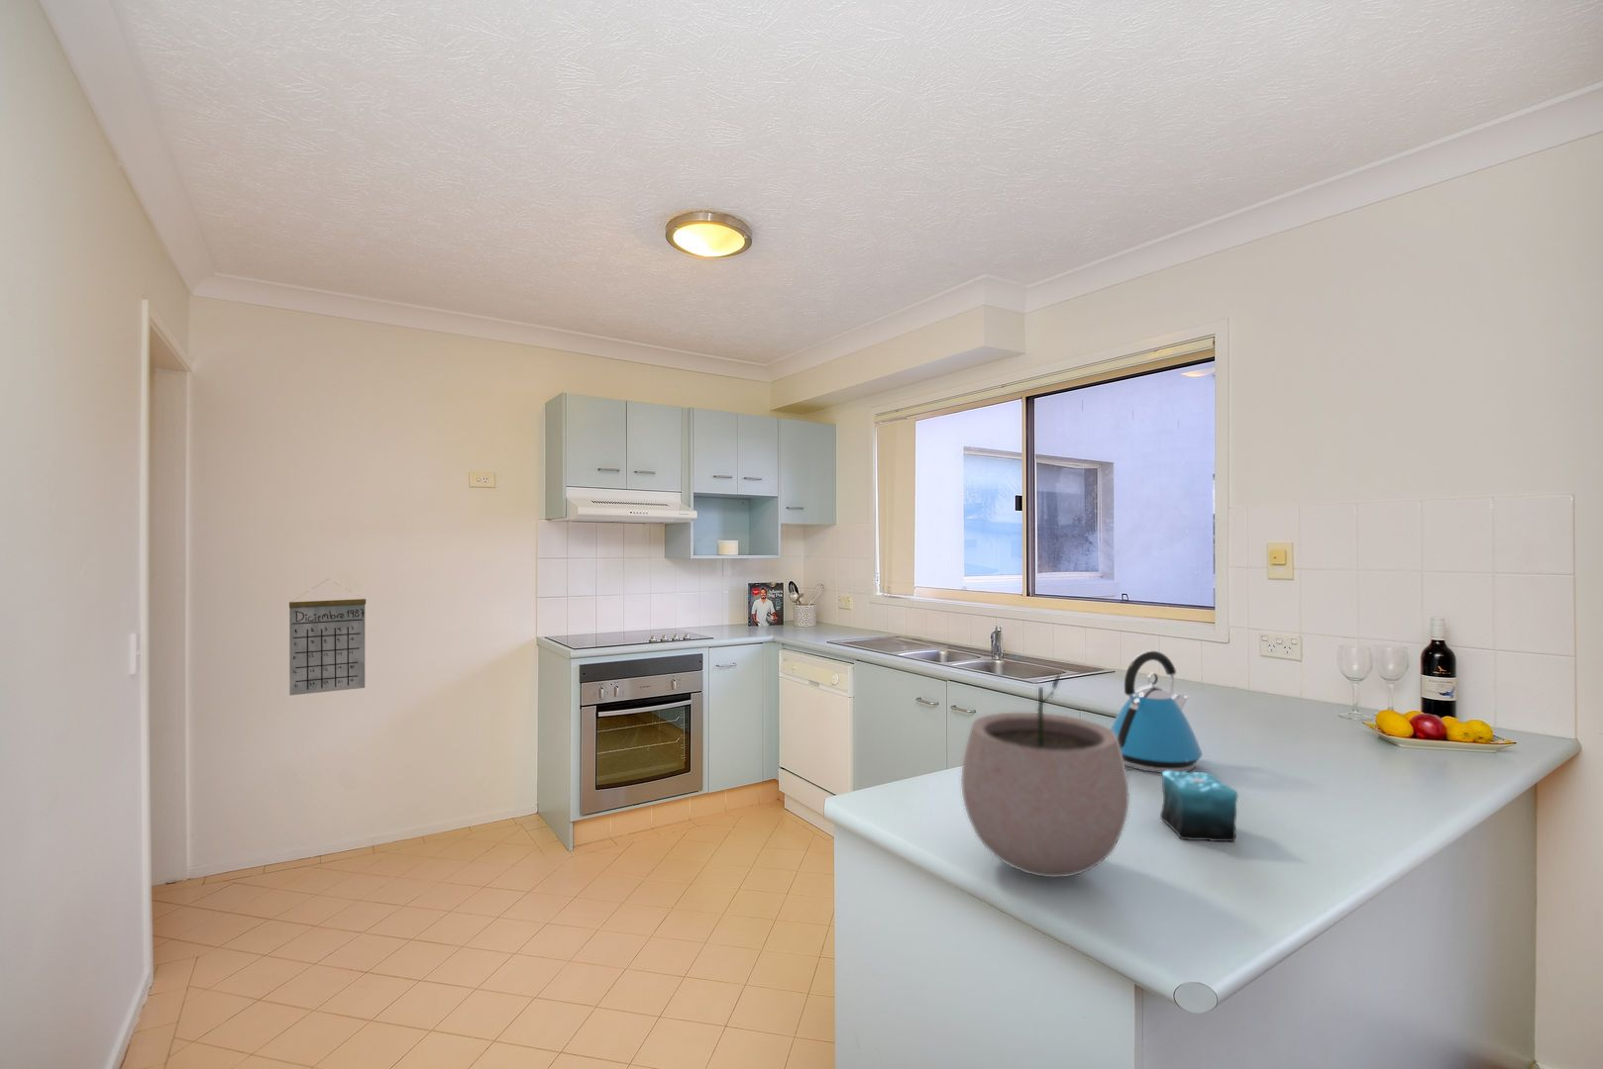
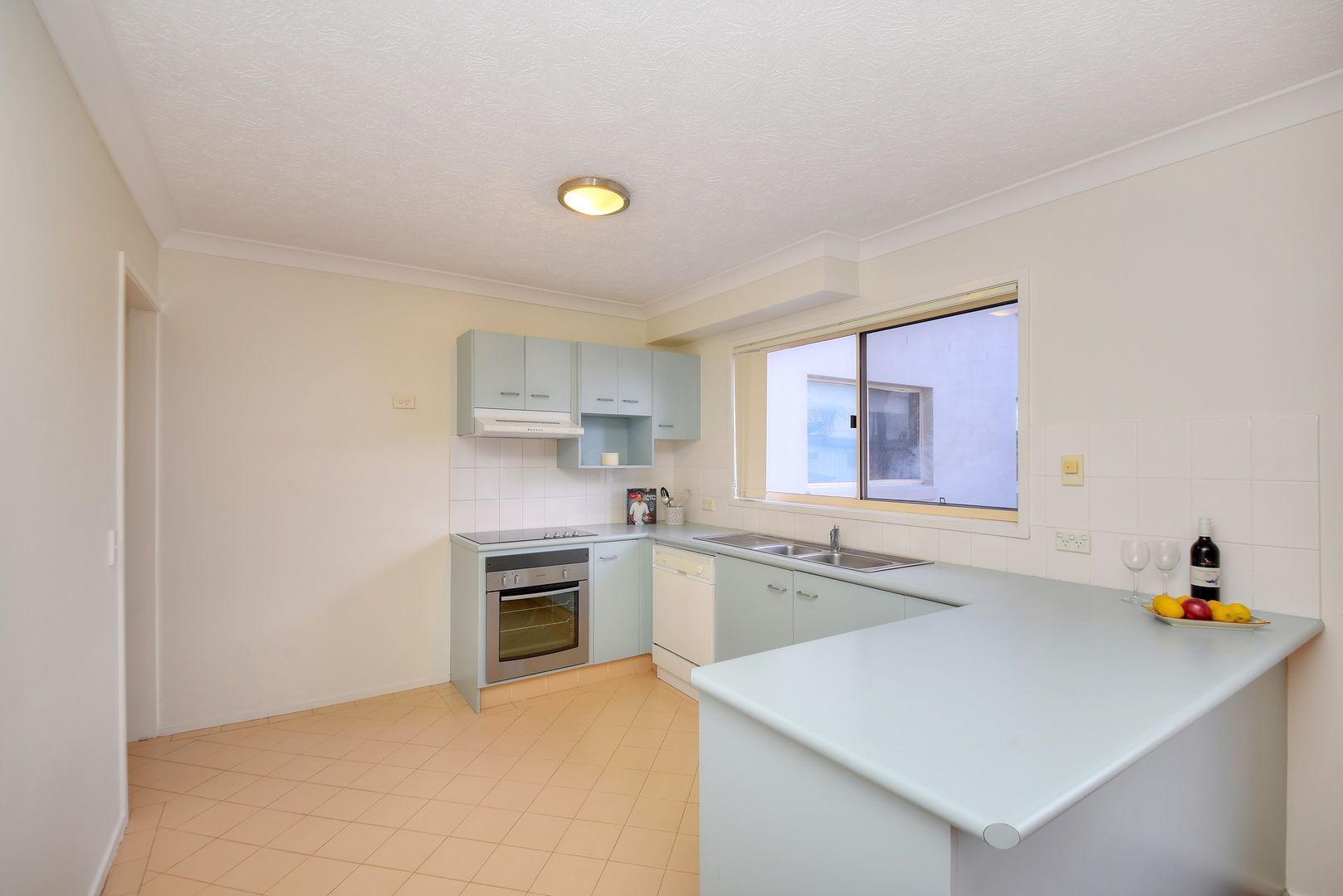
- kettle [1110,650,1203,774]
- calendar [289,579,366,697]
- plant pot [960,671,1129,878]
- candle [1159,758,1239,842]
